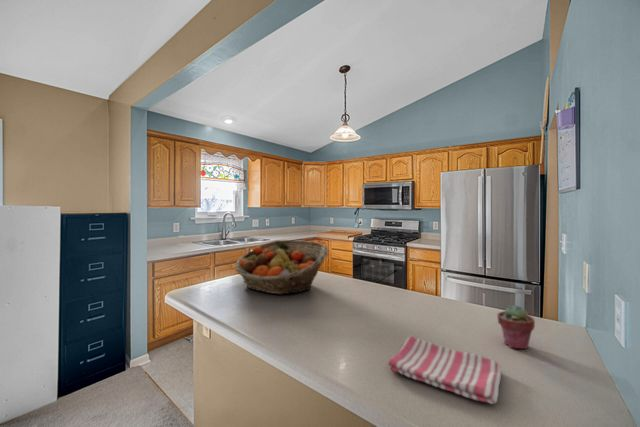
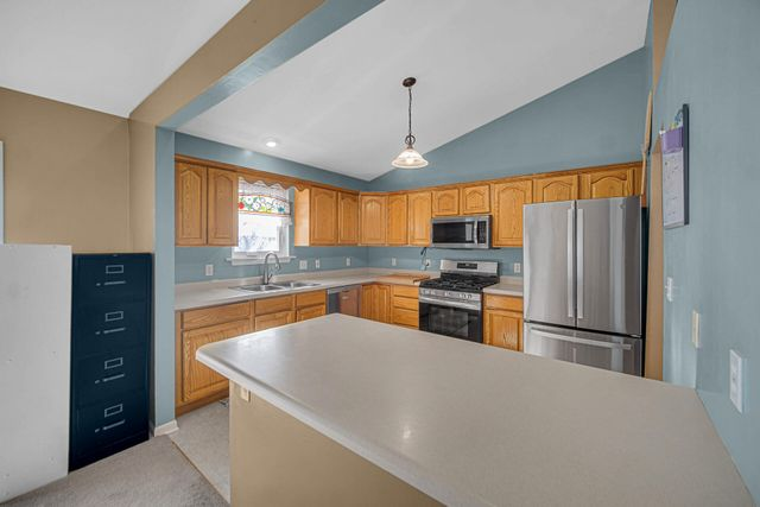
- fruit basket [234,239,329,295]
- dish towel [388,334,502,405]
- potted succulent [496,304,536,350]
